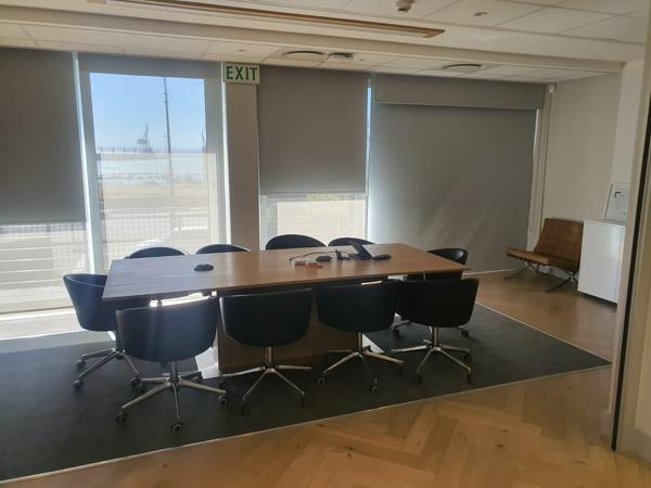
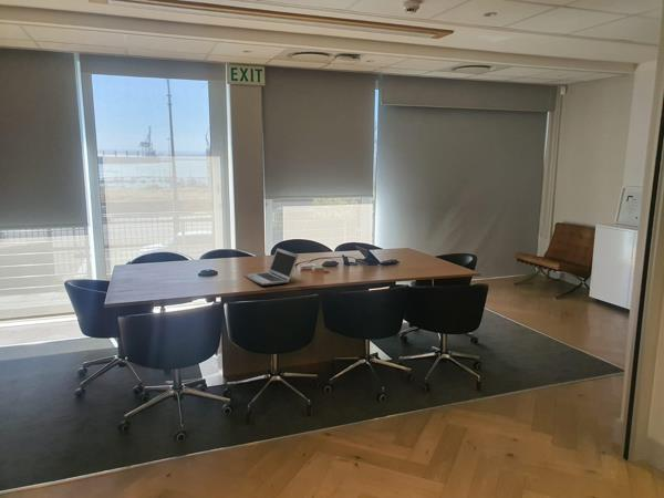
+ laptop [242,247,299,287]
